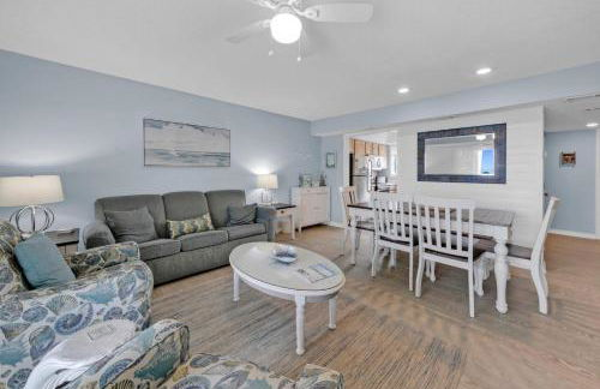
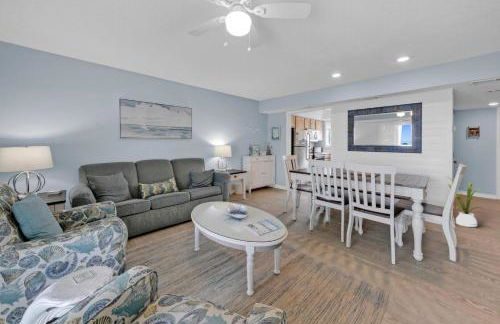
+ house plant [445,176,484,228]
